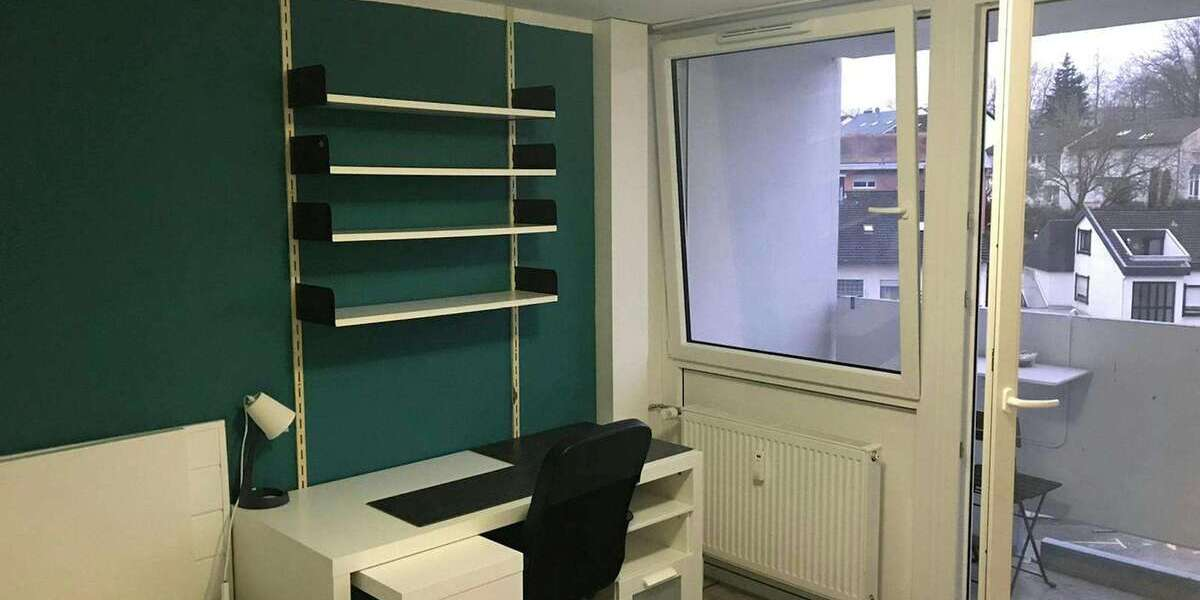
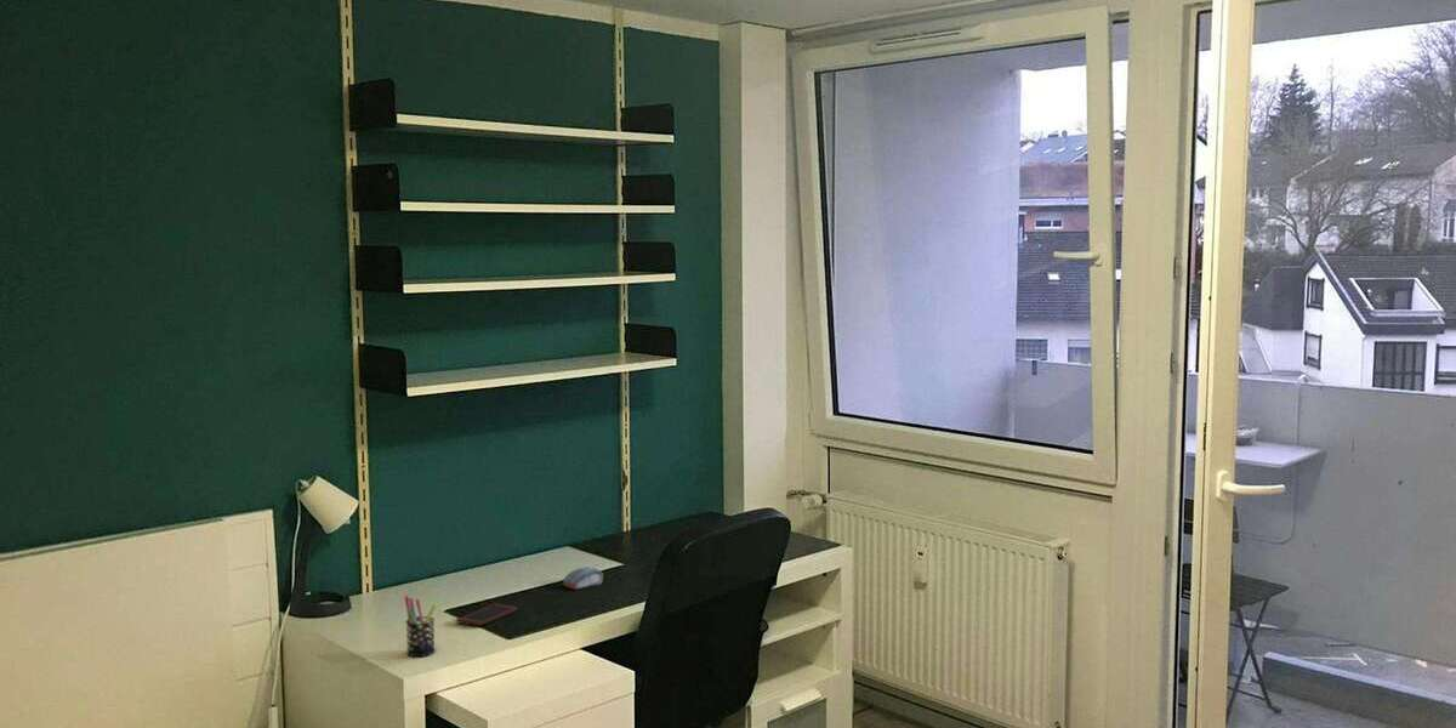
+ pen holder [404,595,438,658]
+ computer mouse [562,565,604,590]
+ smartphone [455,603,519,627]
